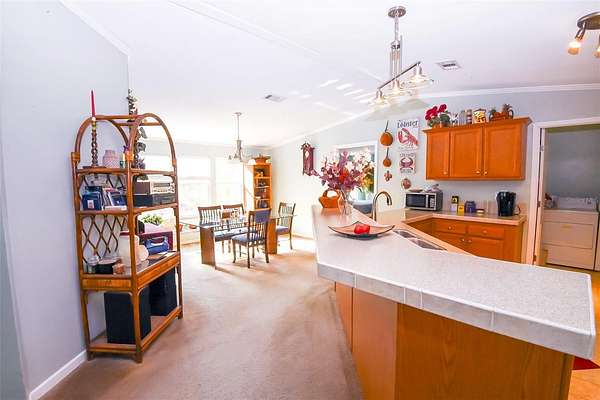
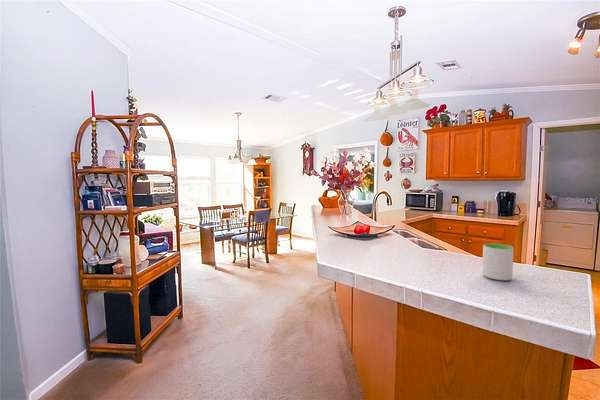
+ mug [481,242,514,281]
